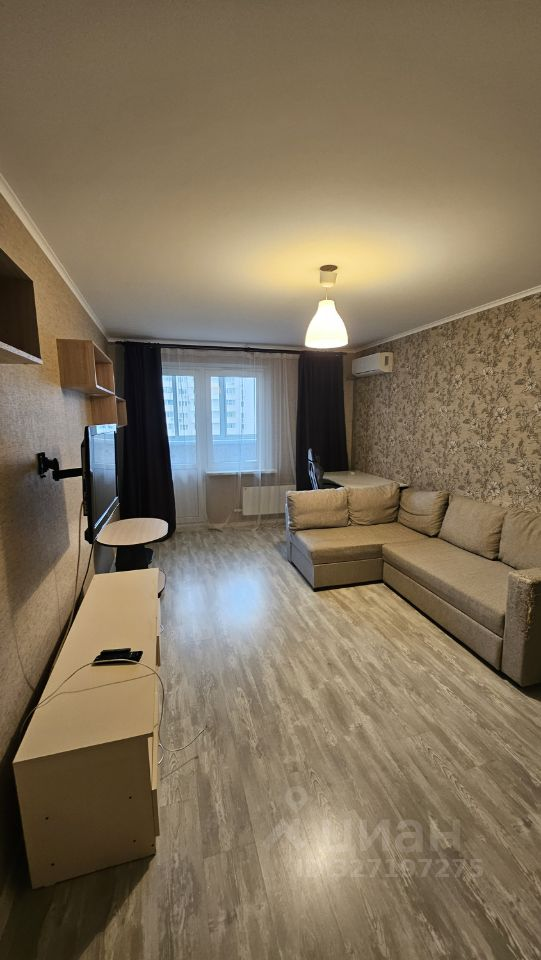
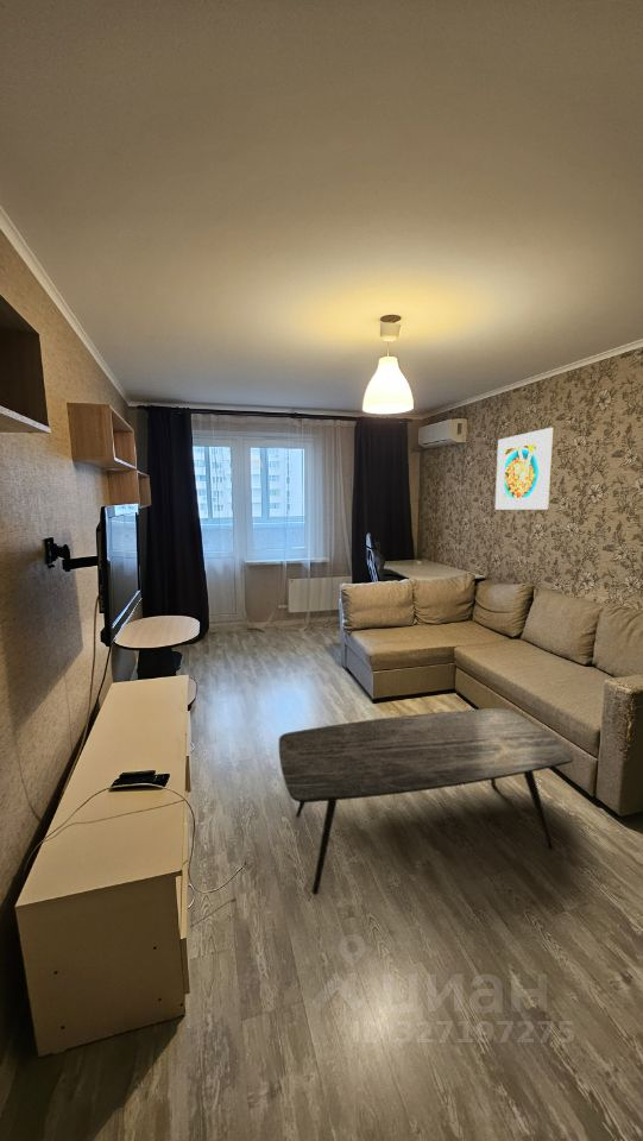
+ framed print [494,427,554,510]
+ coffee table [278,707,574,895]
